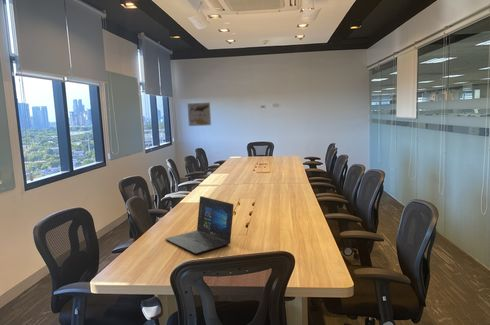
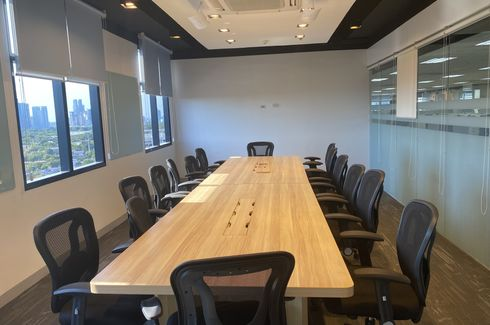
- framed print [186,101,212,127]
- laptop [164,195,235,255]
